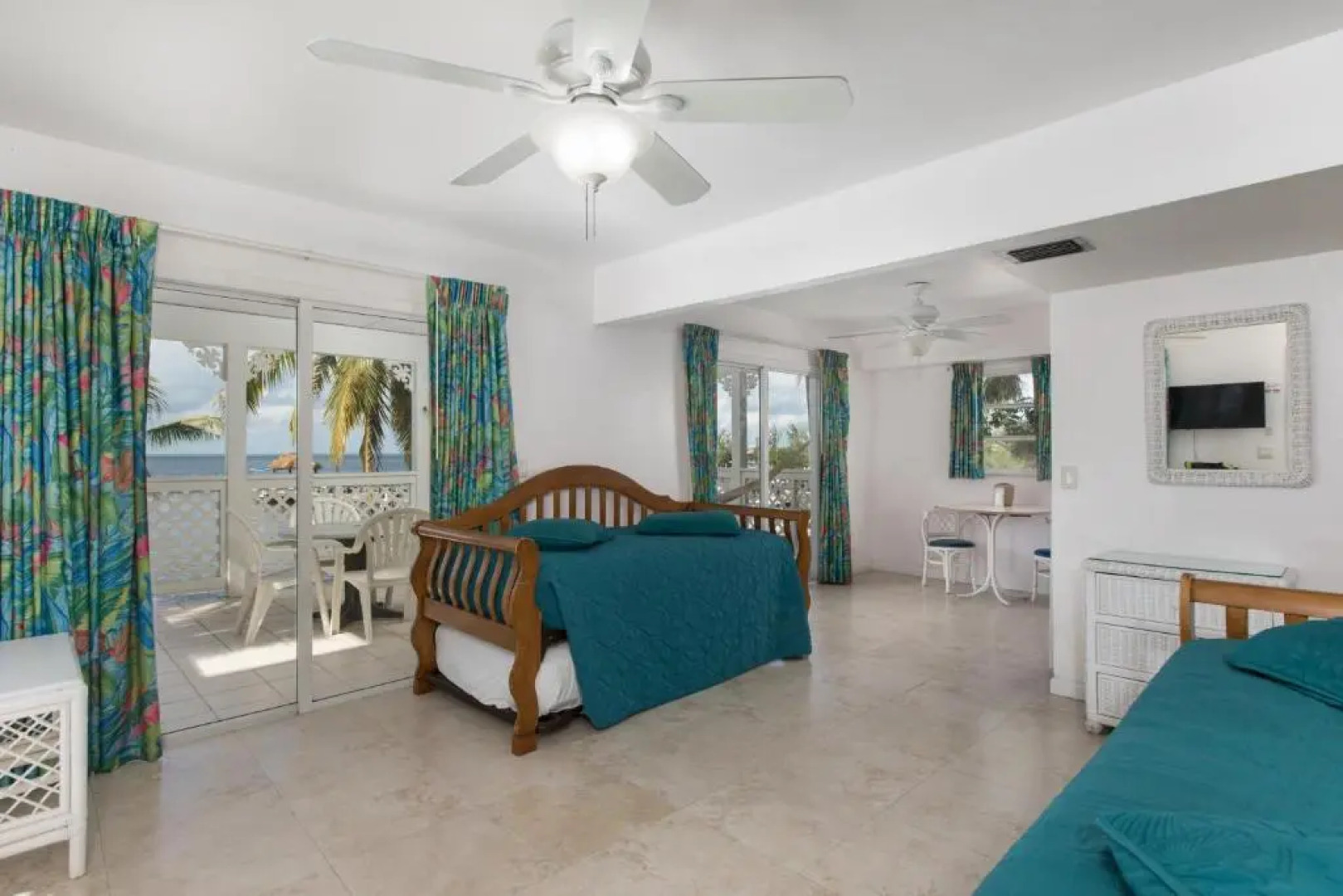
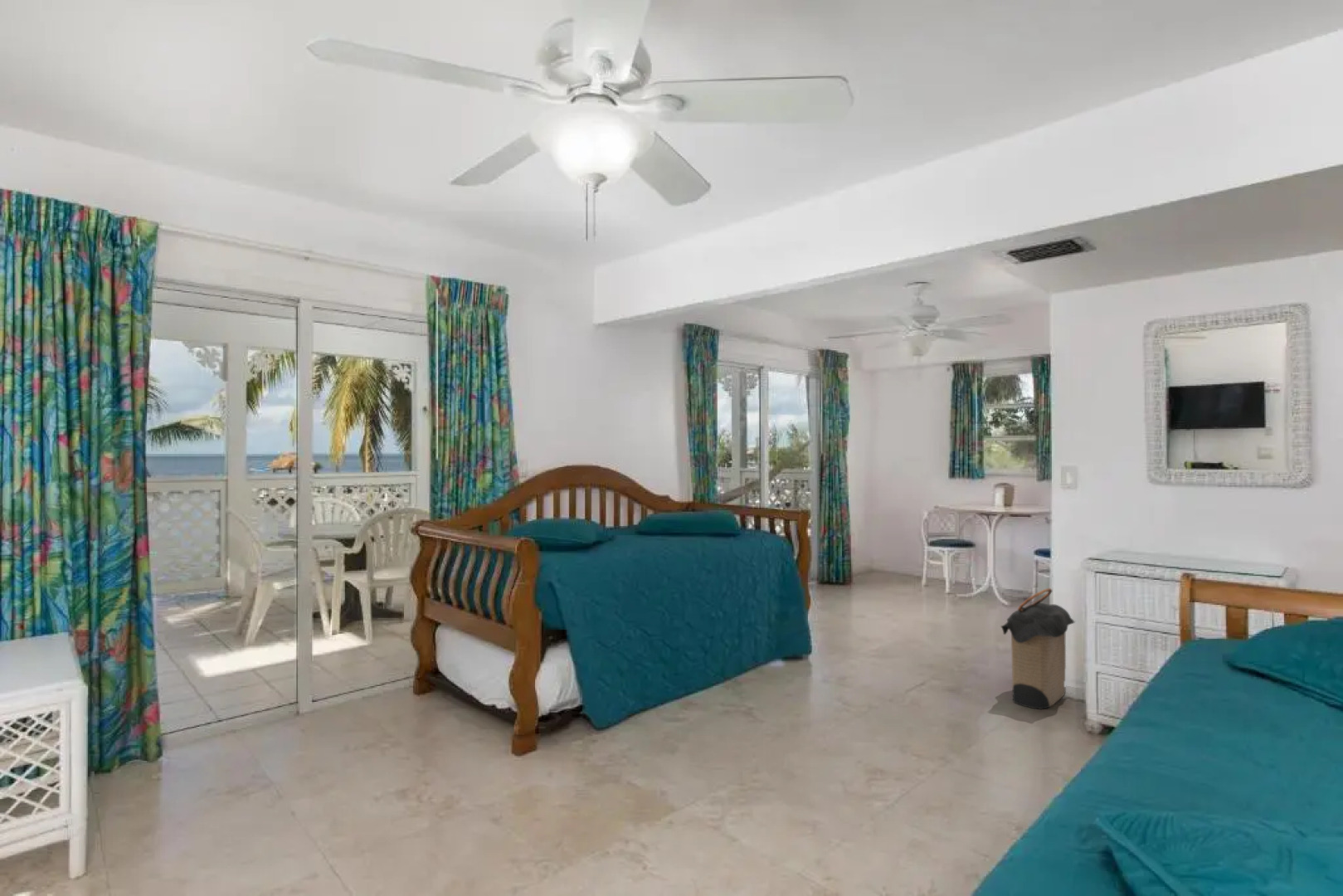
+ laundry hamper [1000,587,1076,710]
